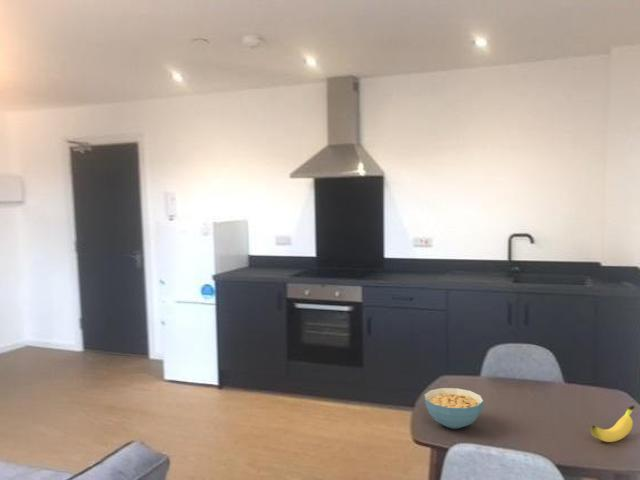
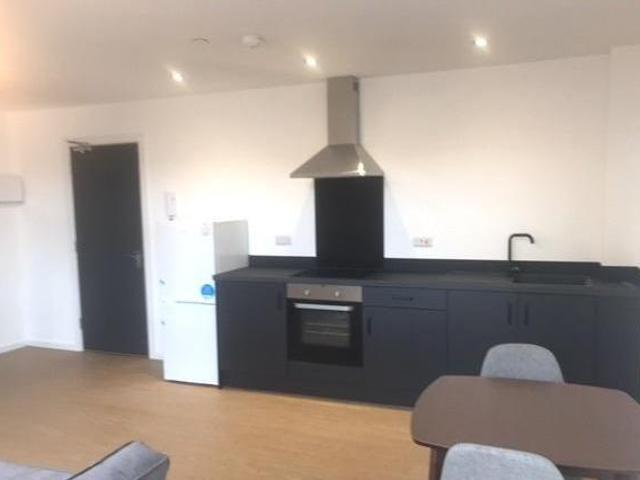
- cereal bowl [423,387,485,430]
- banana [590,405,635,443]
